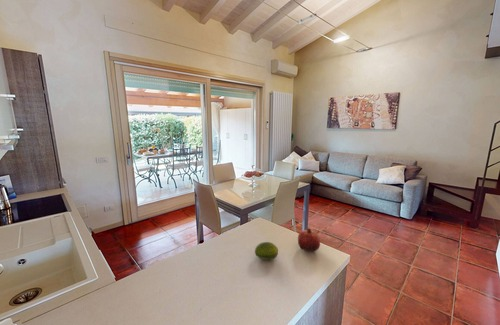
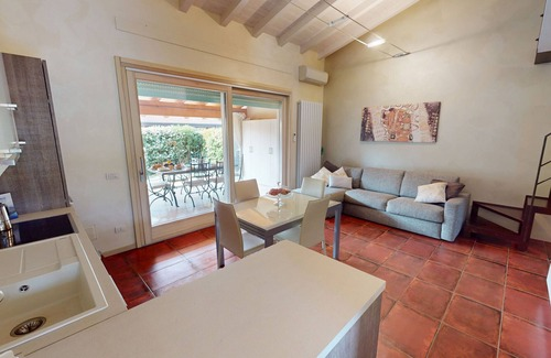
- fruit [297,227,321,253]
- fruit [254,241,279,261]
